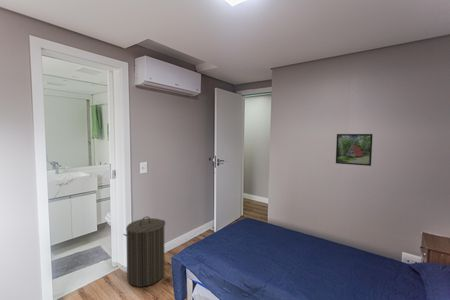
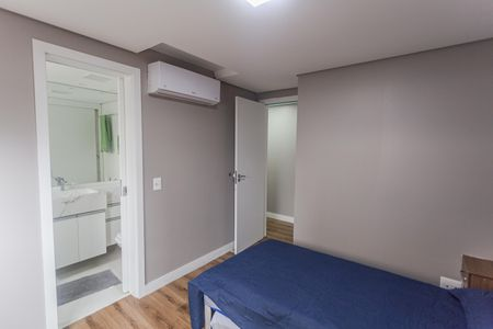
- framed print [335,133,374,167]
- laundry hamper [122,216,166,288]
